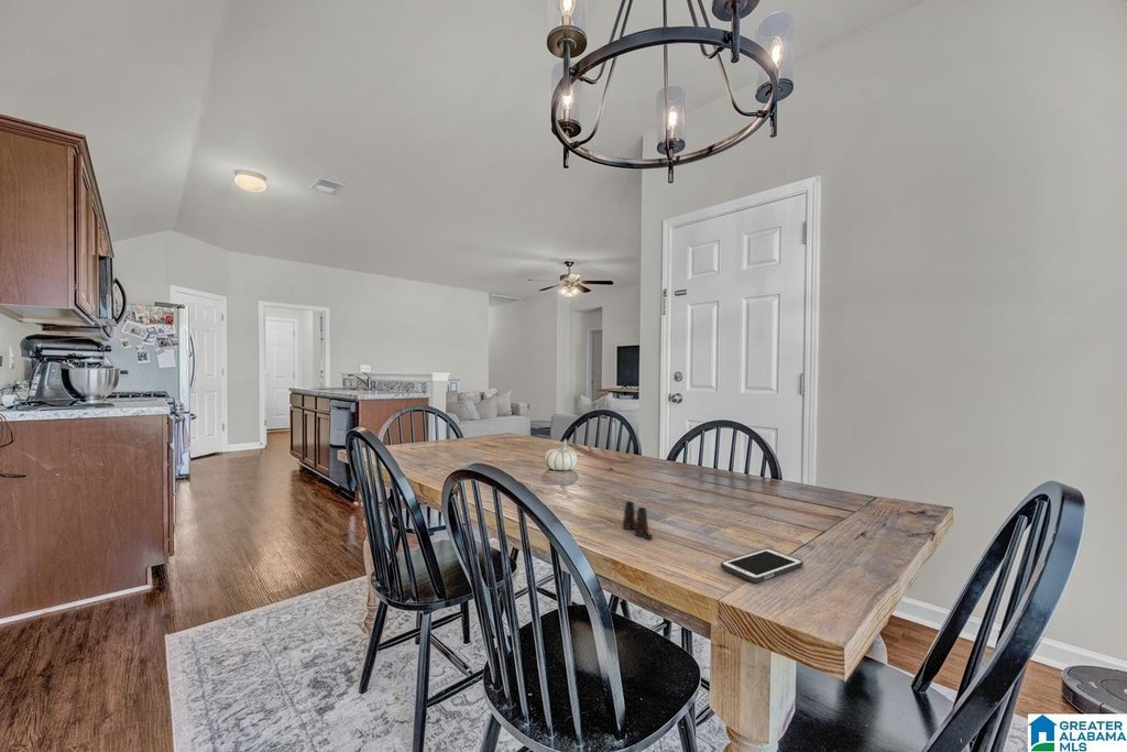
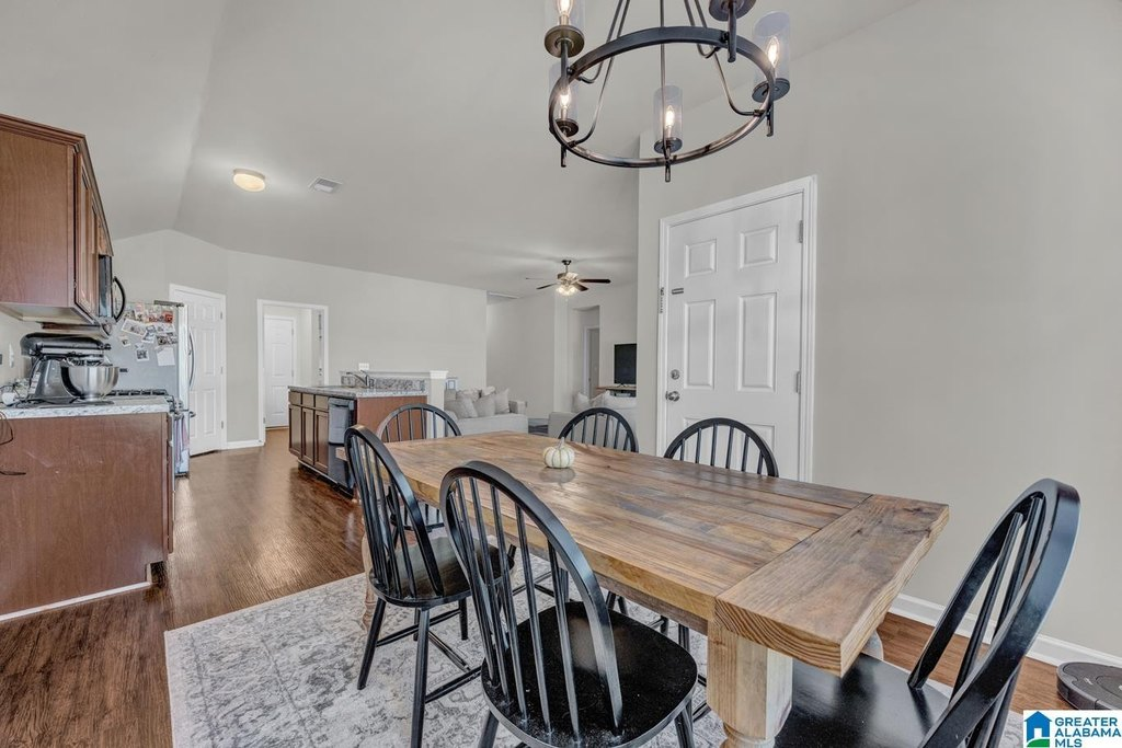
- salt shaker [622,500,654,540]
- cell phone [720,547,805,584]
